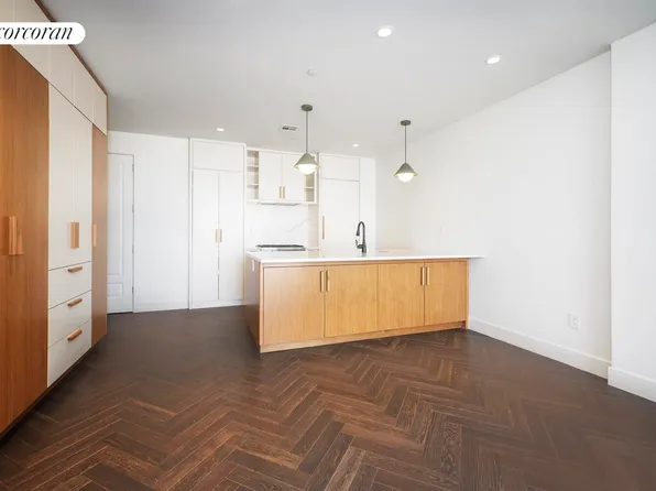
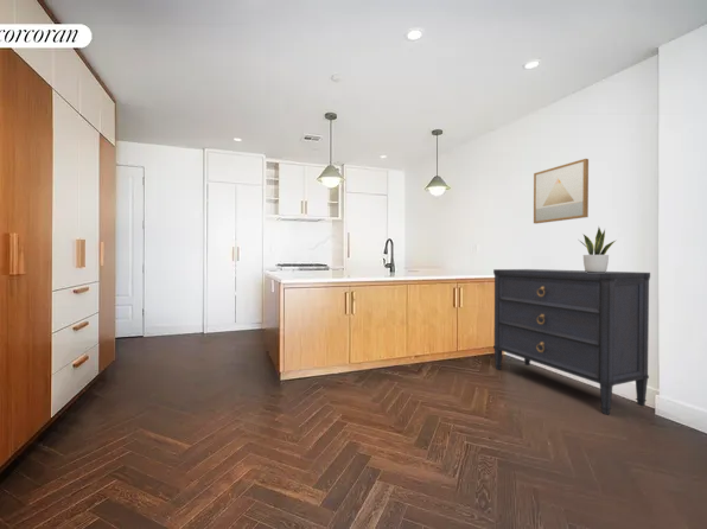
+ potted plant [579,227,618,273]
+ wall art [533,158,590,224]
+ dresser [492,268,651,416]
